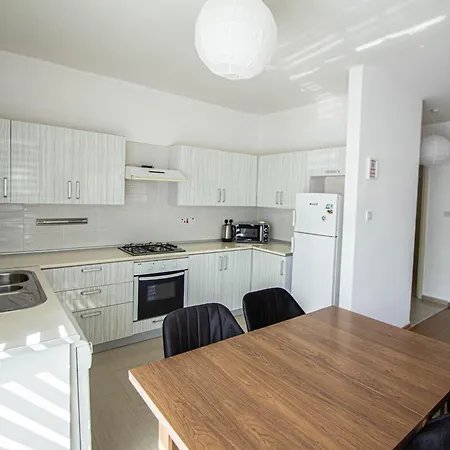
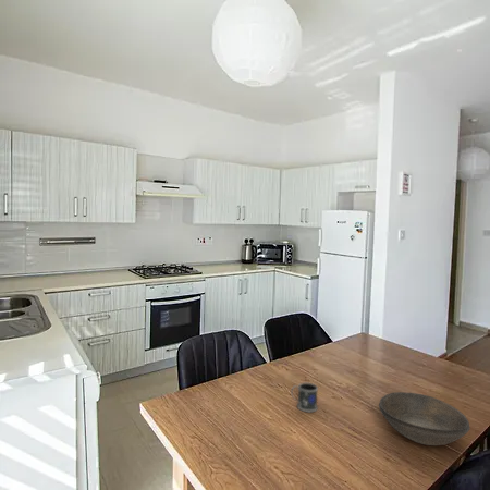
+ bowl [378,391,471,446]
+ mug [290,382,319,413]
